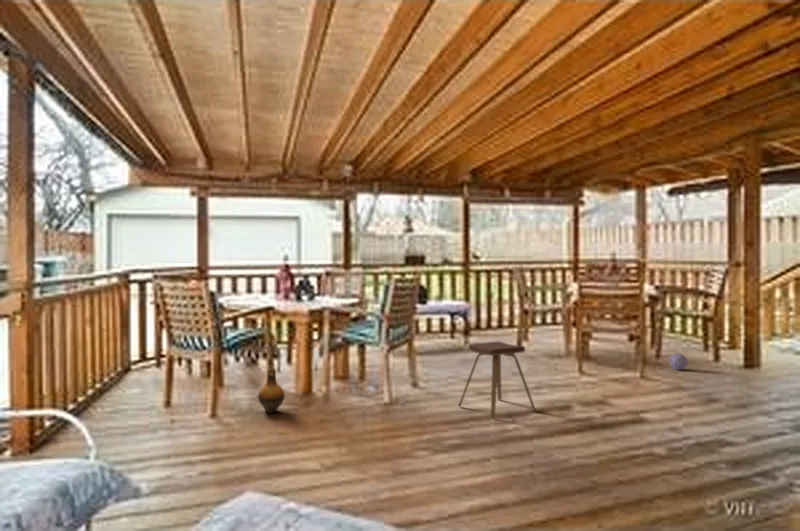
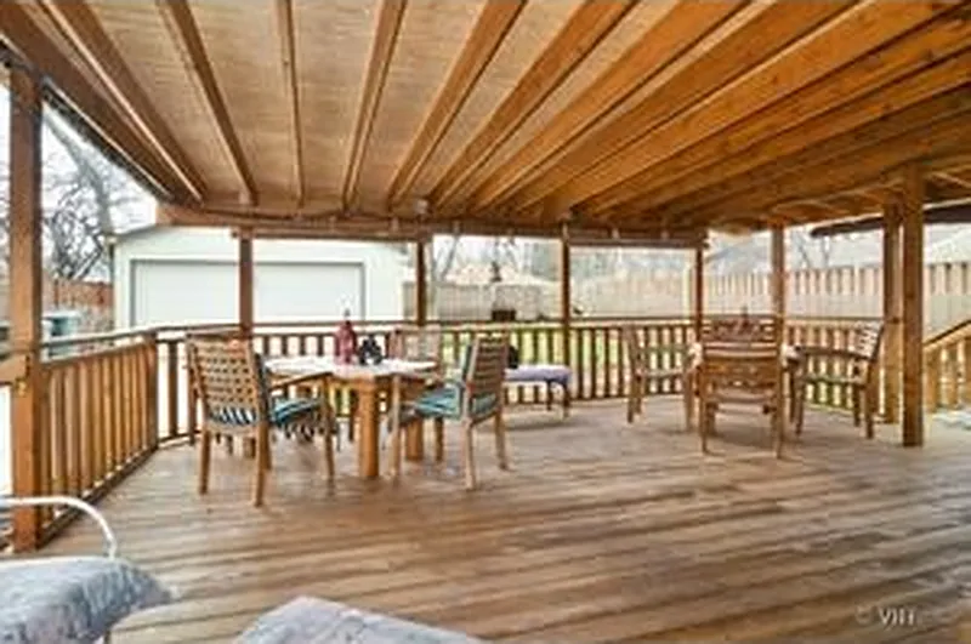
- ceramic jug [257,367,286,414]
- decorative ball [669,352,689,371]
- music stool [457,341,537,419]
